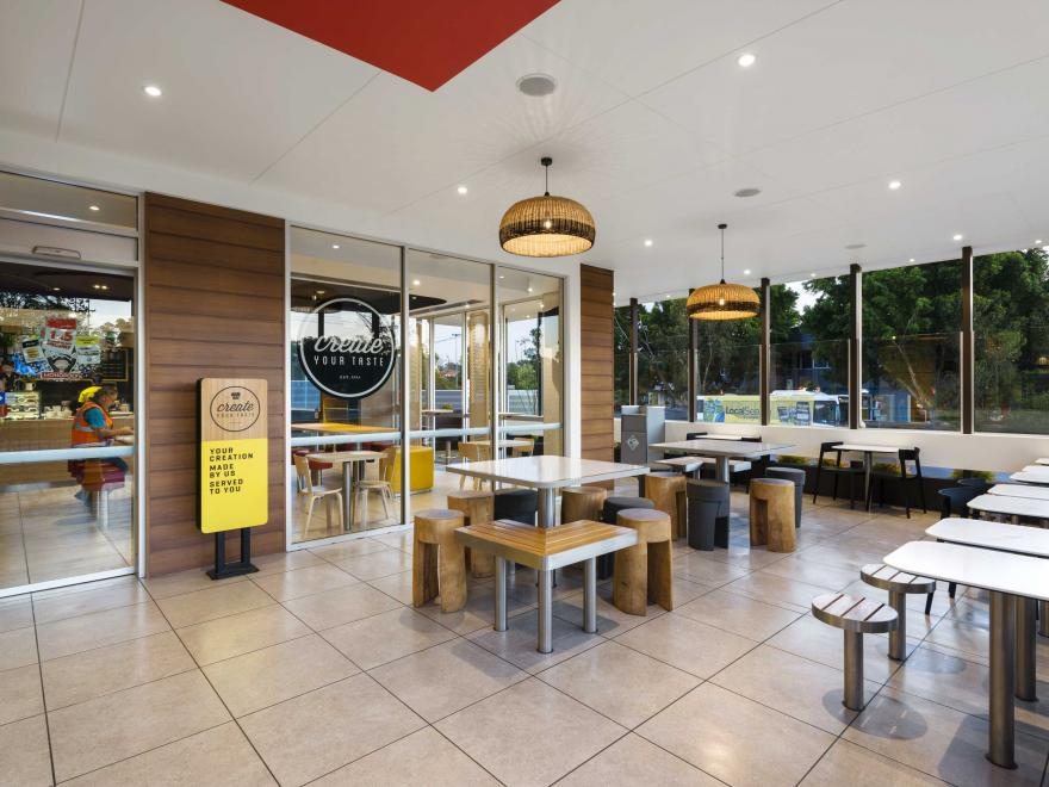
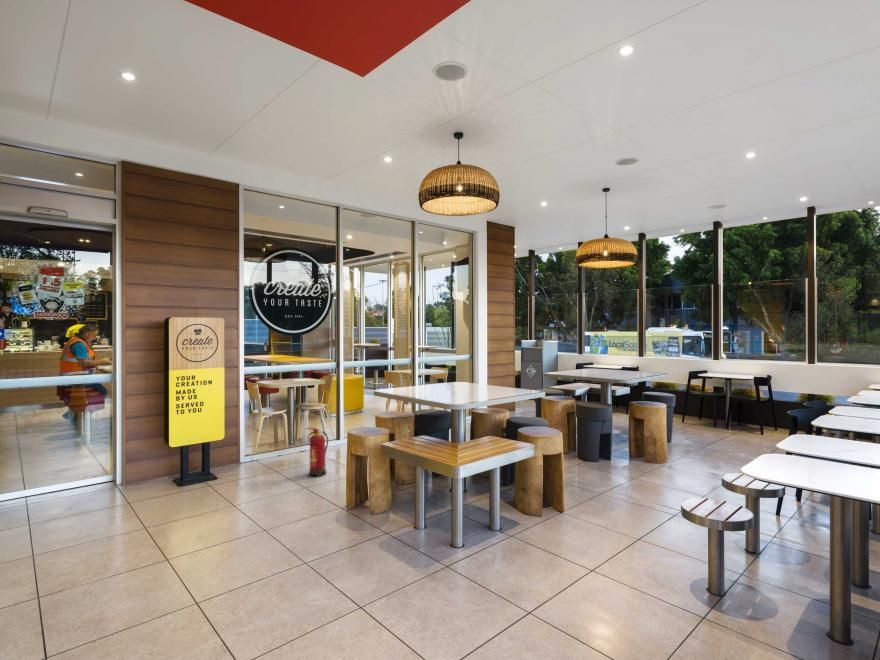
+ fire extinguisher [306,427,329,478]
